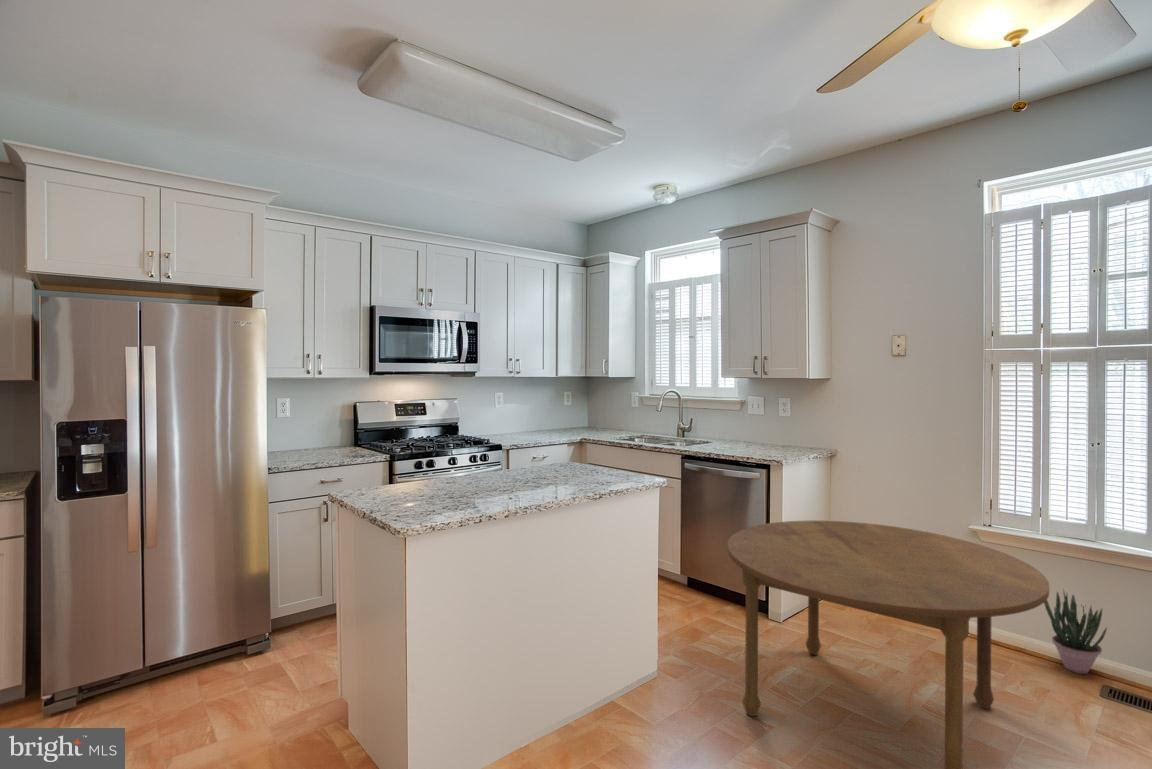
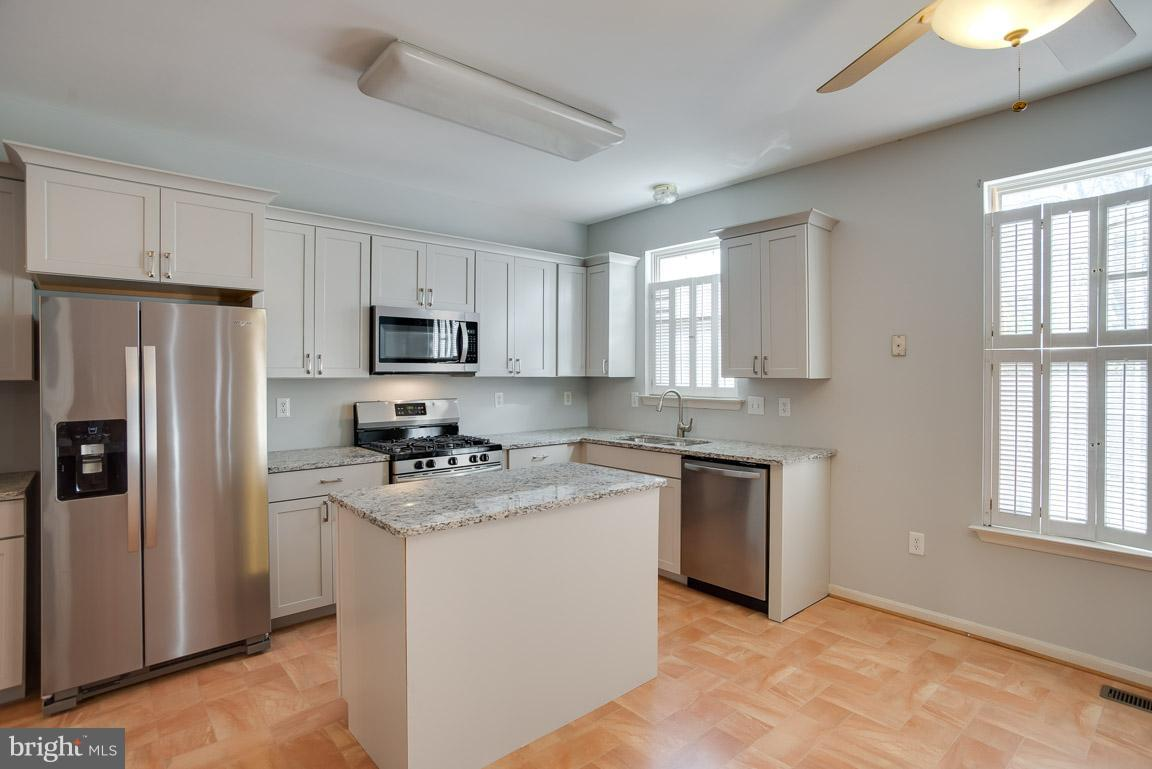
- dining table [726,520,1050,769]
- potted plant [1043,587,1108,675]
